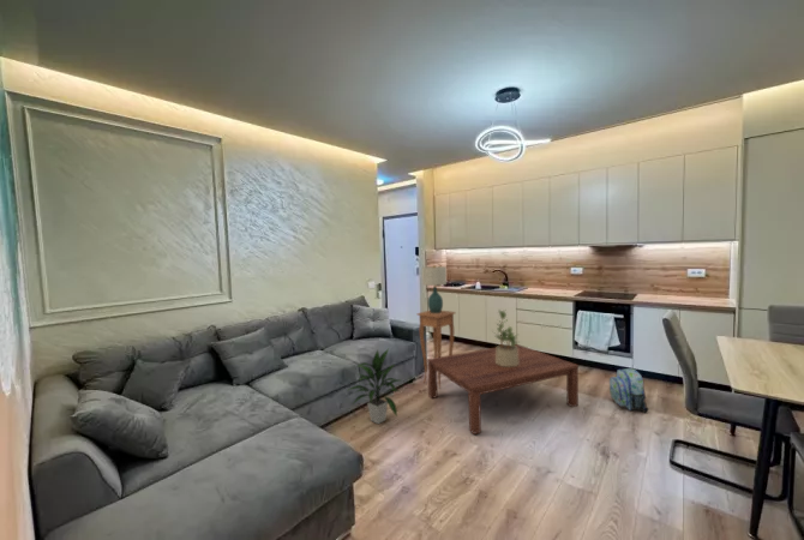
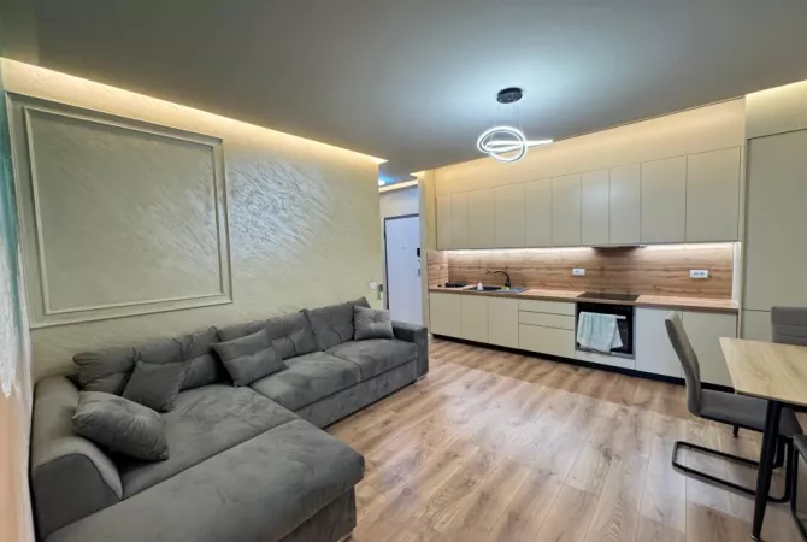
- side table [416,310,457,390]
- table lamp [421,264,448,313]
- backpack [608,367,650,414]
- coffee table [426,343,580,436]
- indoor plant [348,348,401,425]
- potted plant [490,308,522,366]
